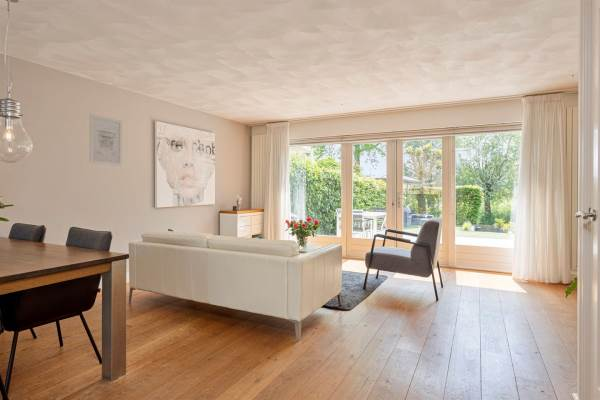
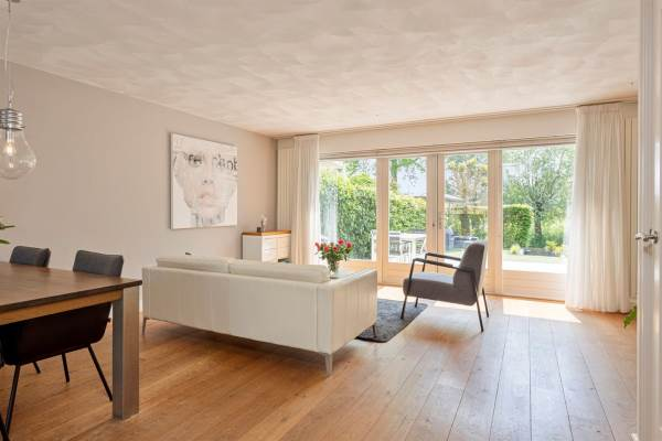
- wall art [88,113,123,167]
